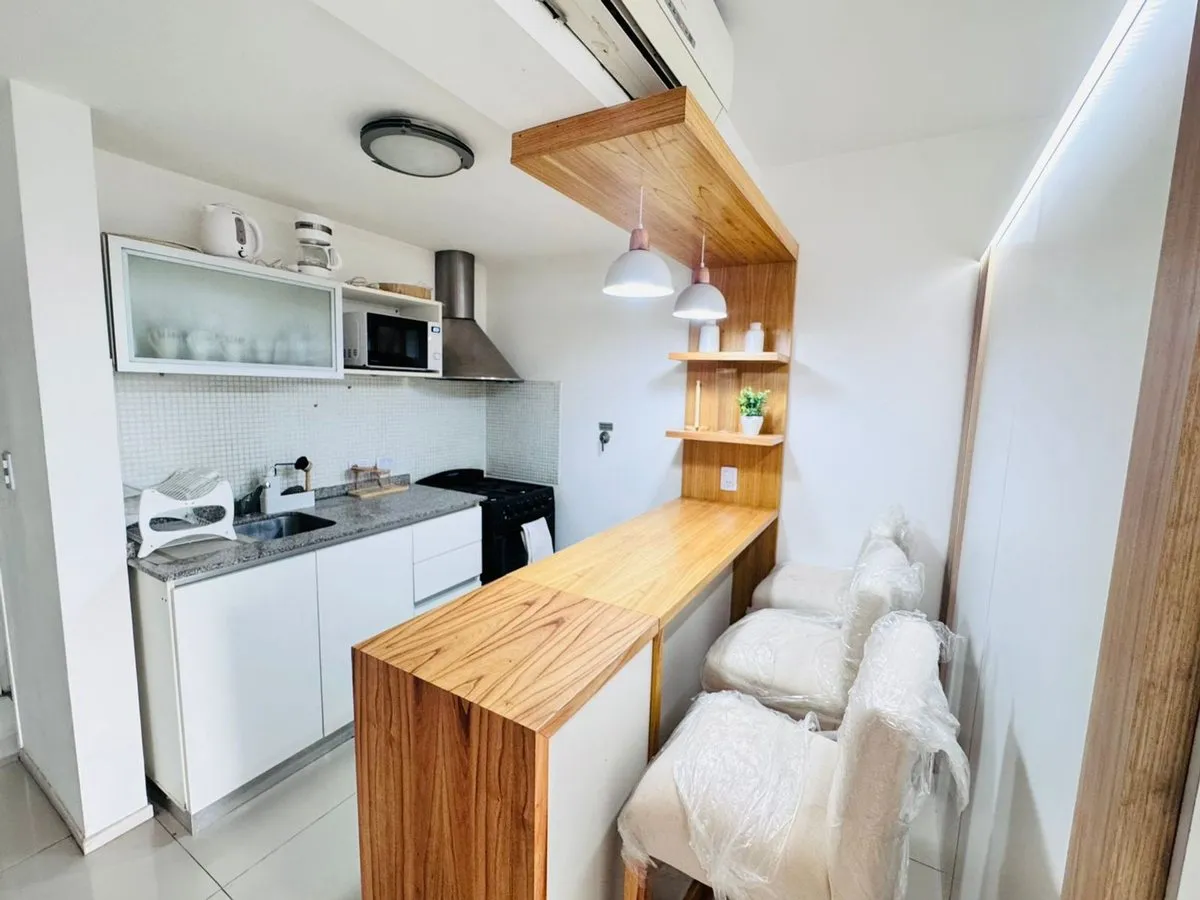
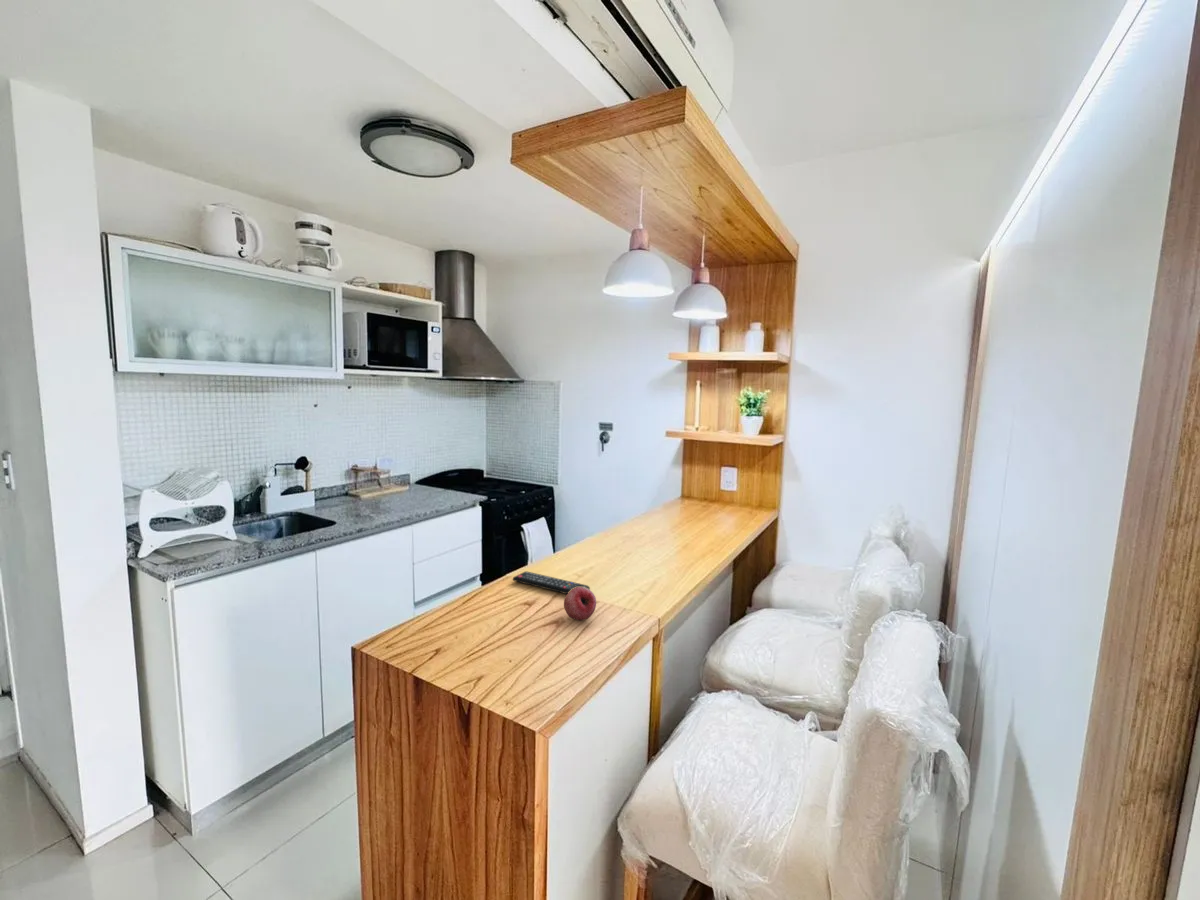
+ fruit [563,587,597,621]
+ remote control [512,570,591,595]
